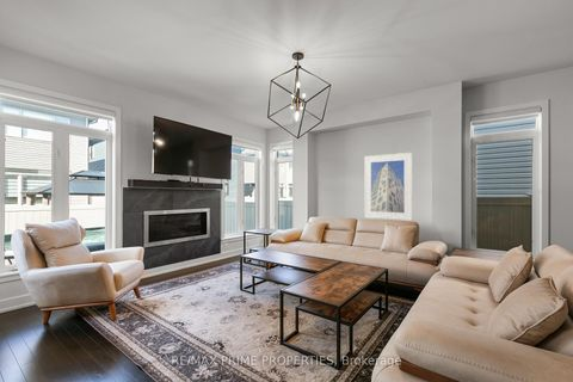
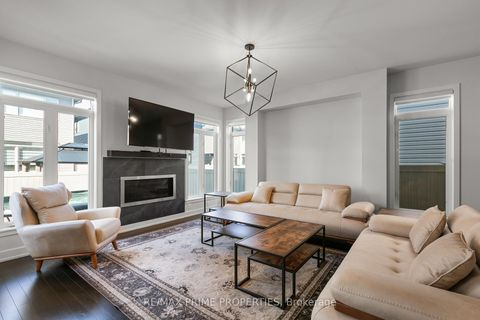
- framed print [363,152,413,222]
